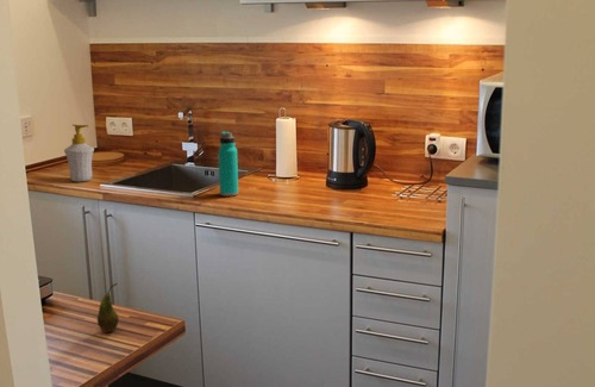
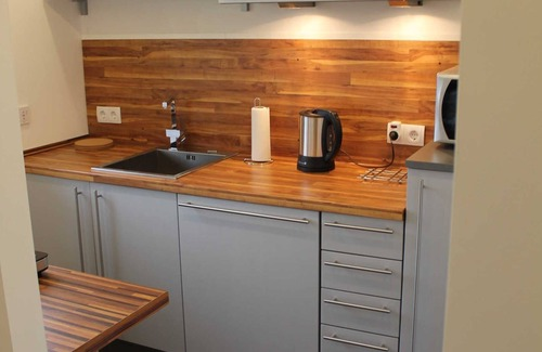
- fruit [96,282,120,333]
- soap bottle [63,123,95,182]
- water bottle [218,130,239,198]
